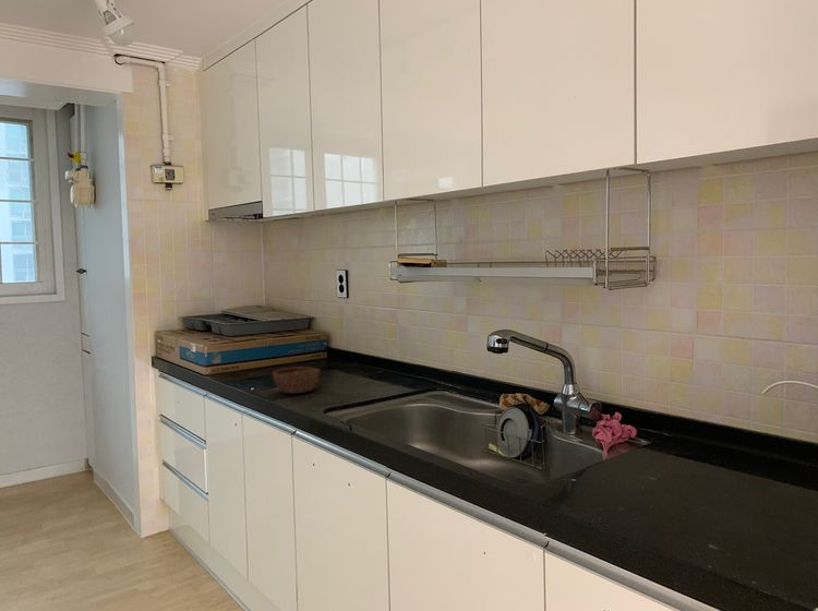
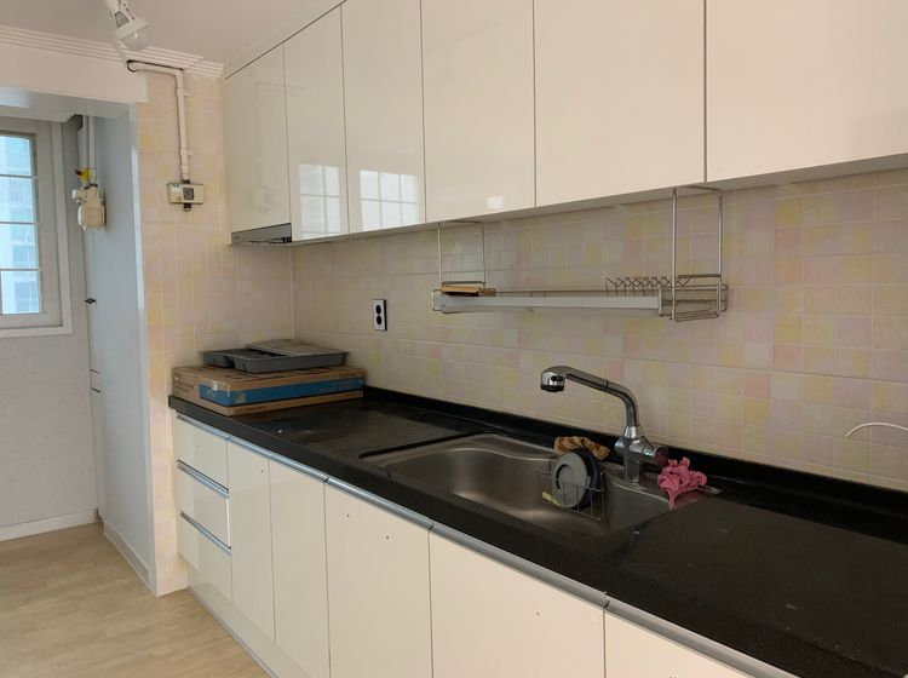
- bowl [272,366,322,394]
